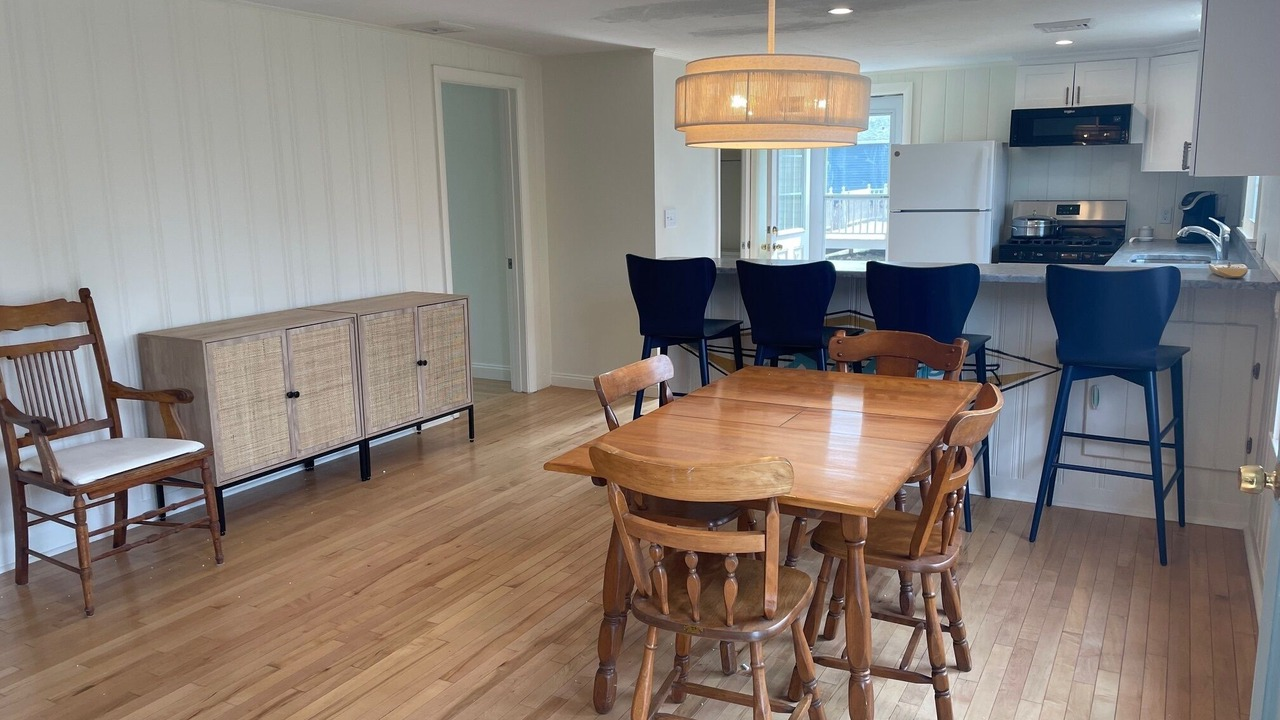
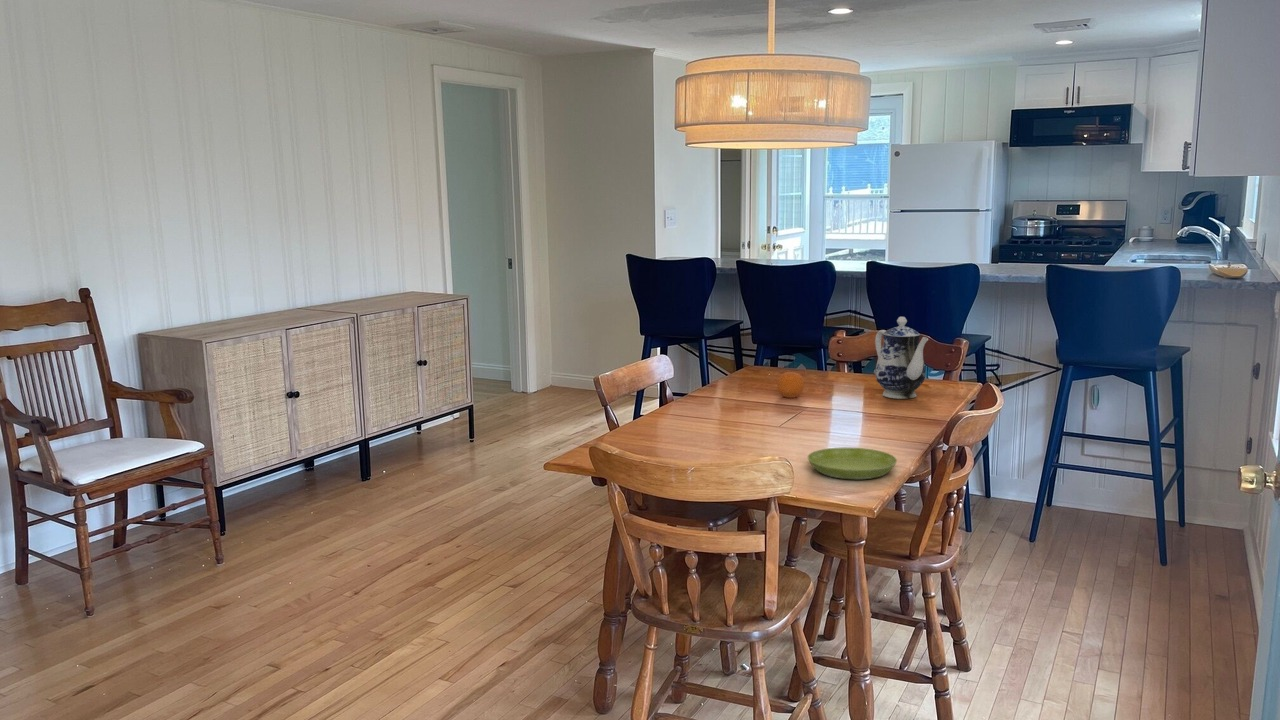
+ teapot [874,316,929,400]
+ fruit [776,371,805,399]
+ saucer [807,447,898,480]
